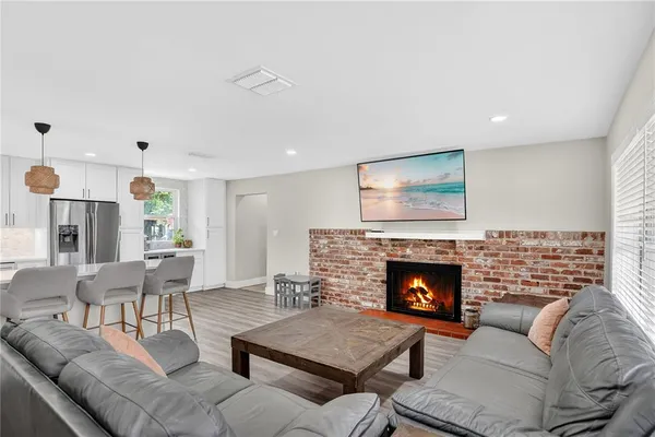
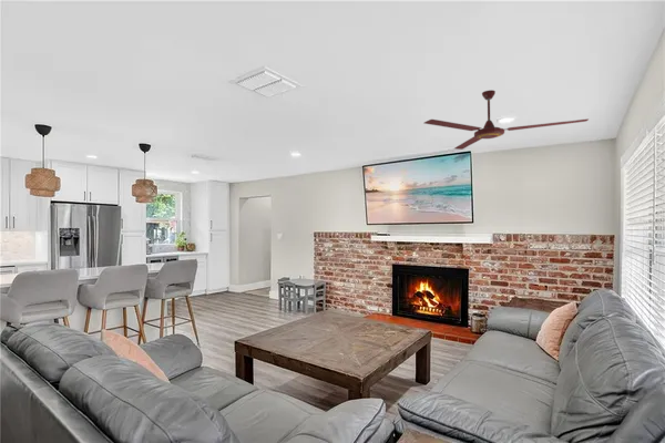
+ ceiling fan [423,89,590,151]
